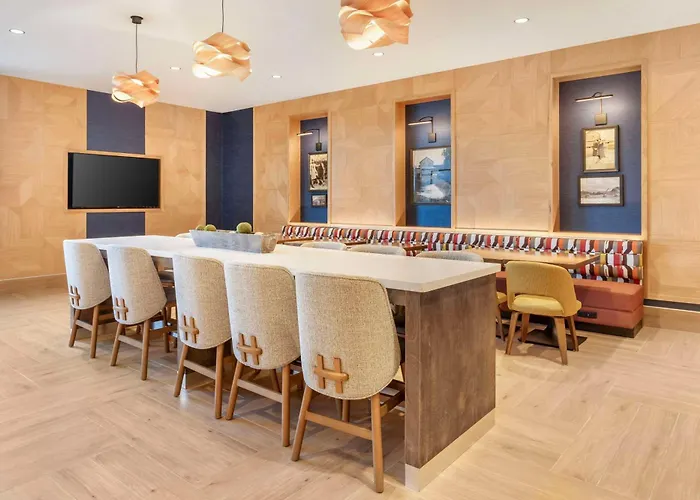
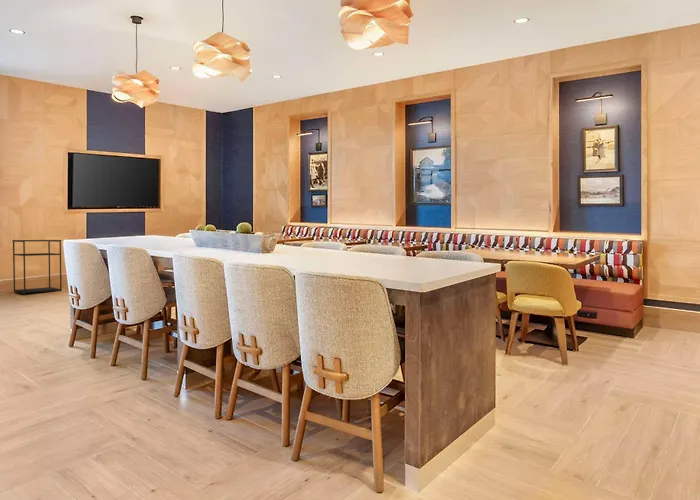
+ shelving unit [11,239,63,295]
